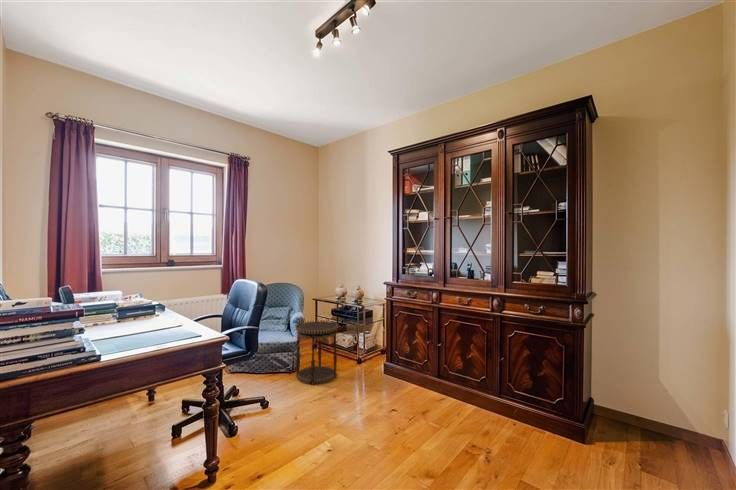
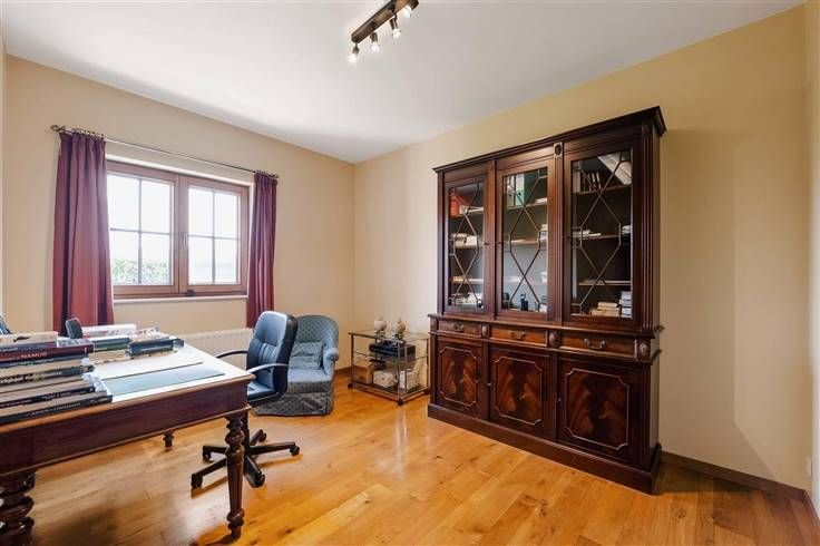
- side table [294,319,339,386]
